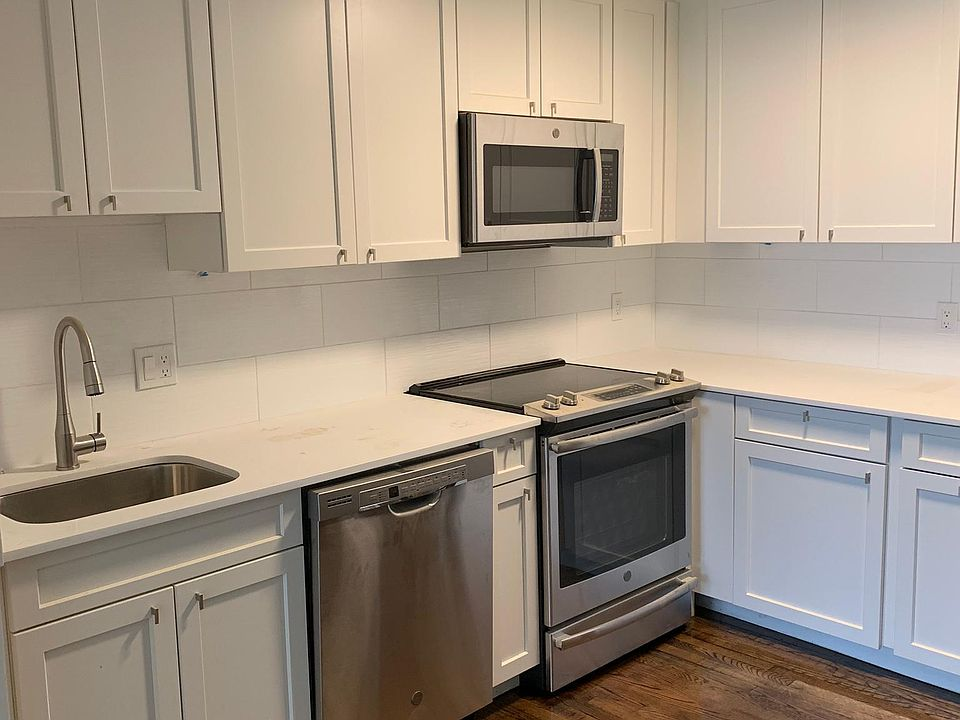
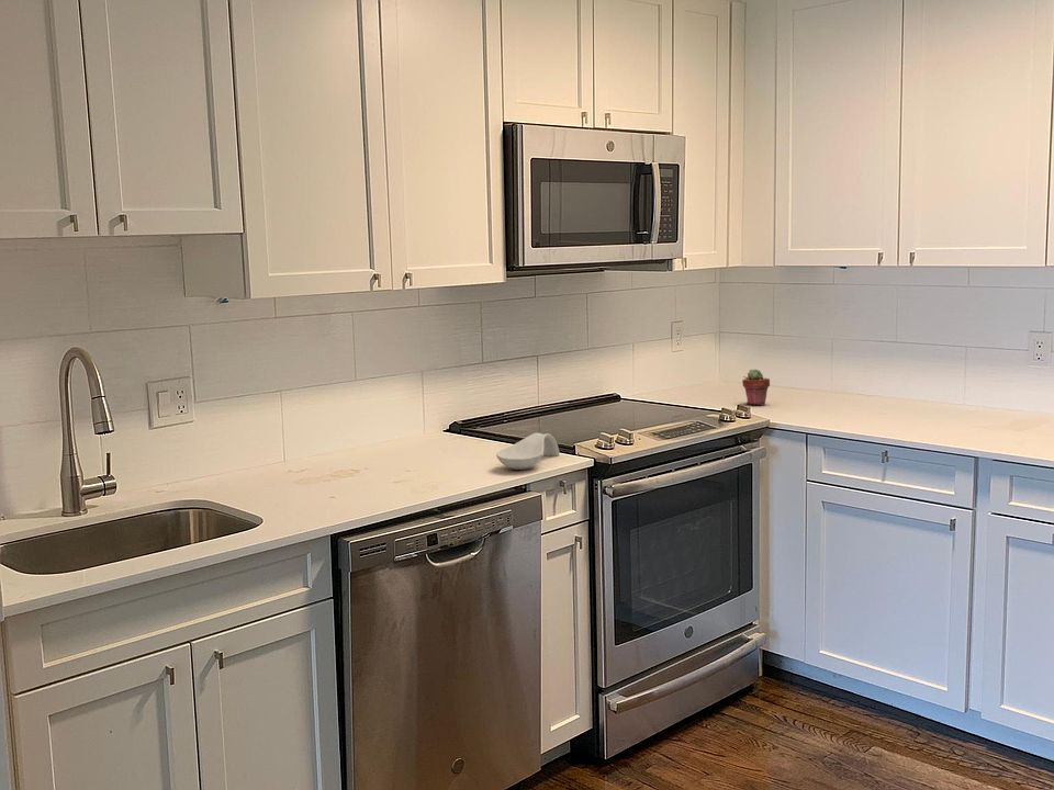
+ potted succulent [741,369,771,406]
+ spoon rest [495,432,560,471]
